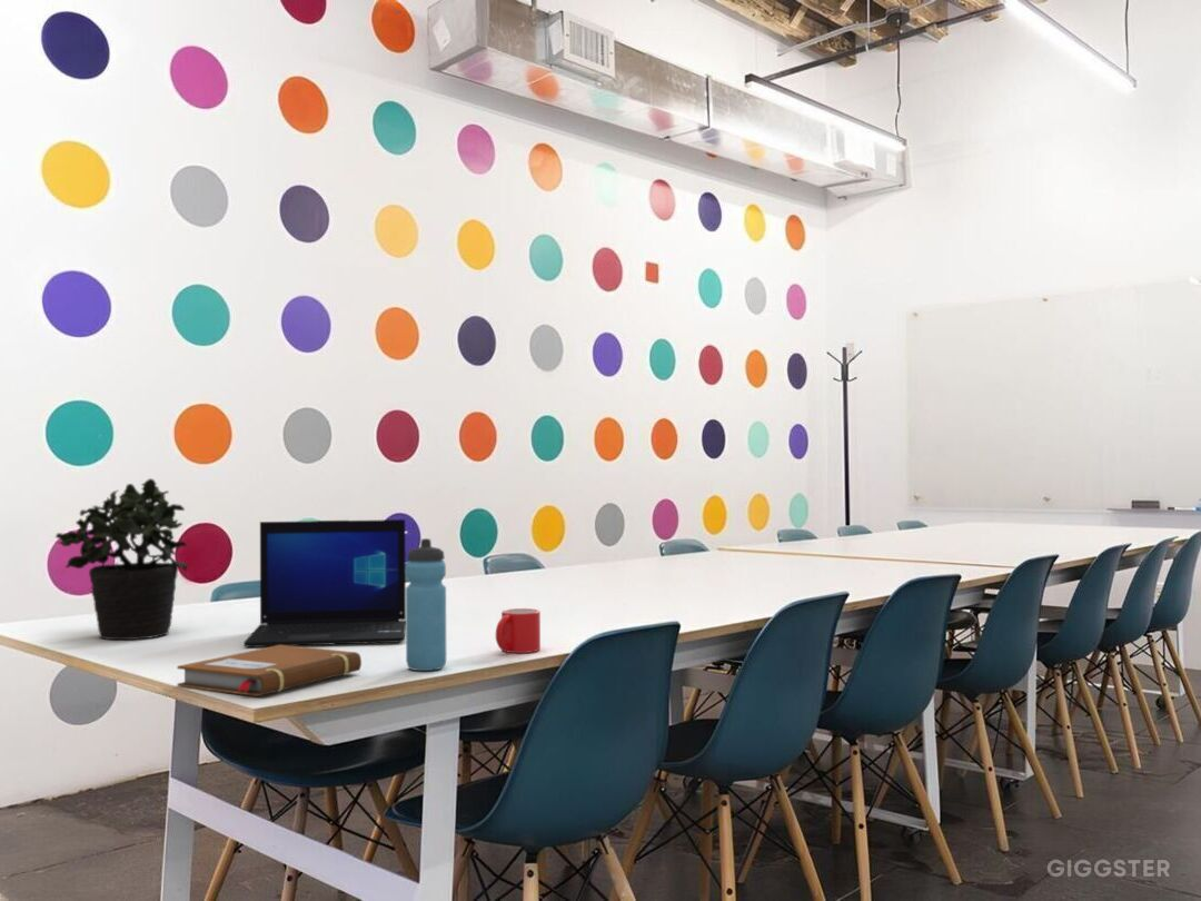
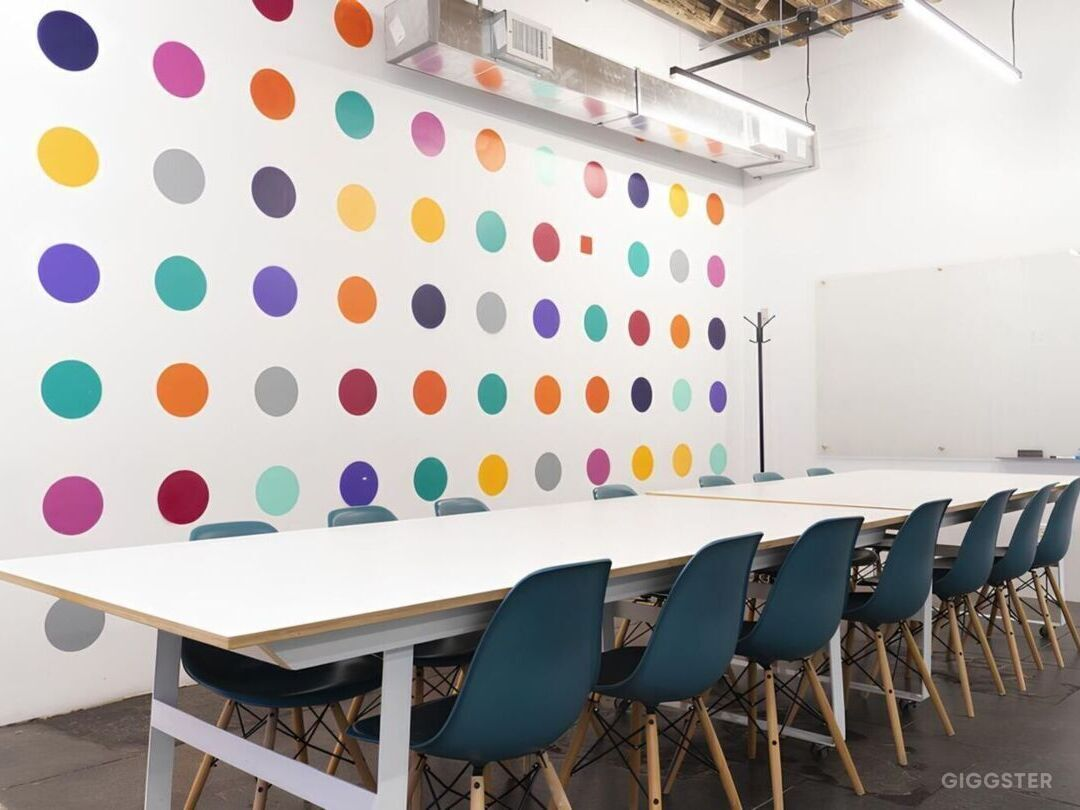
- potted plant [54,477,189,641]
- mug [495,607,542,654]
- laptop [242,518,407,648]
- notebook [176,645,363,697]
- water bottle [405,537,447,672]
